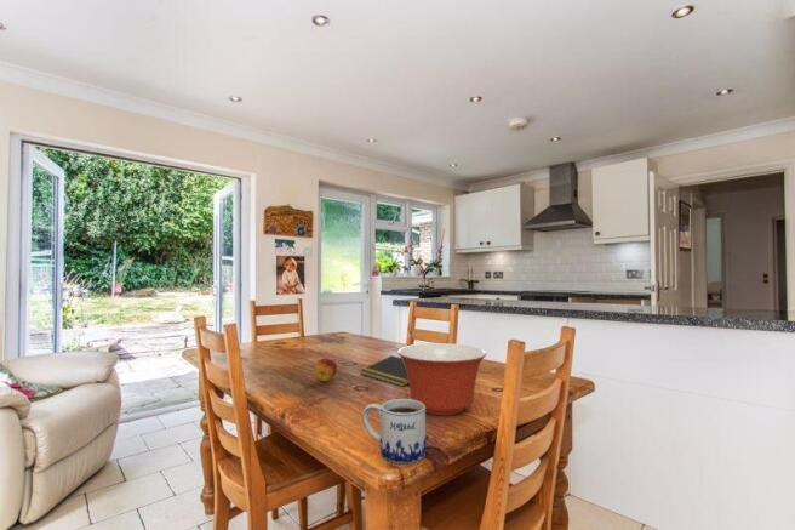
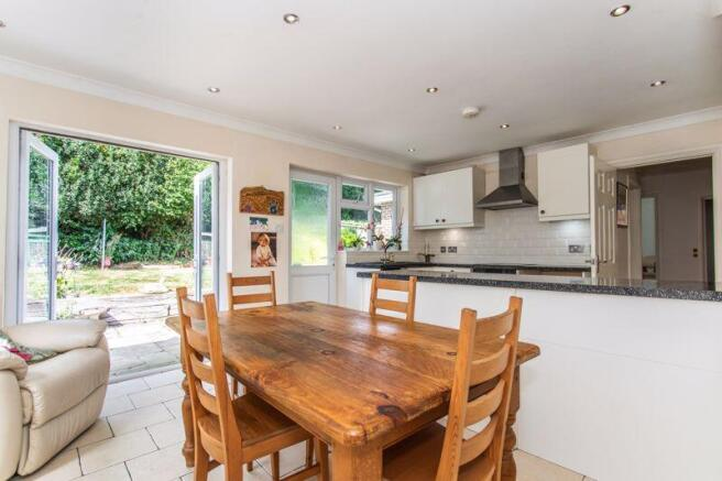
- mixing bowl [396,342,487,416]
- notepad [359,354,410,388]
- fruit [313,357,338,382]
- mug [361,398,428,465]
